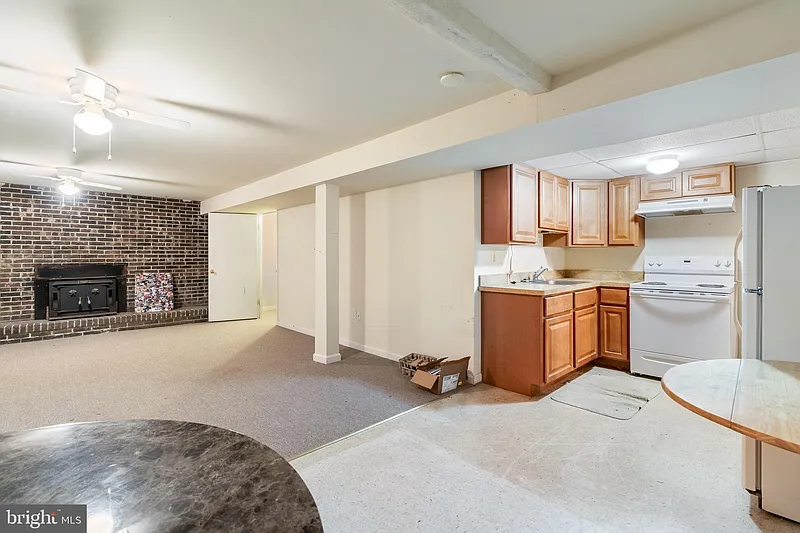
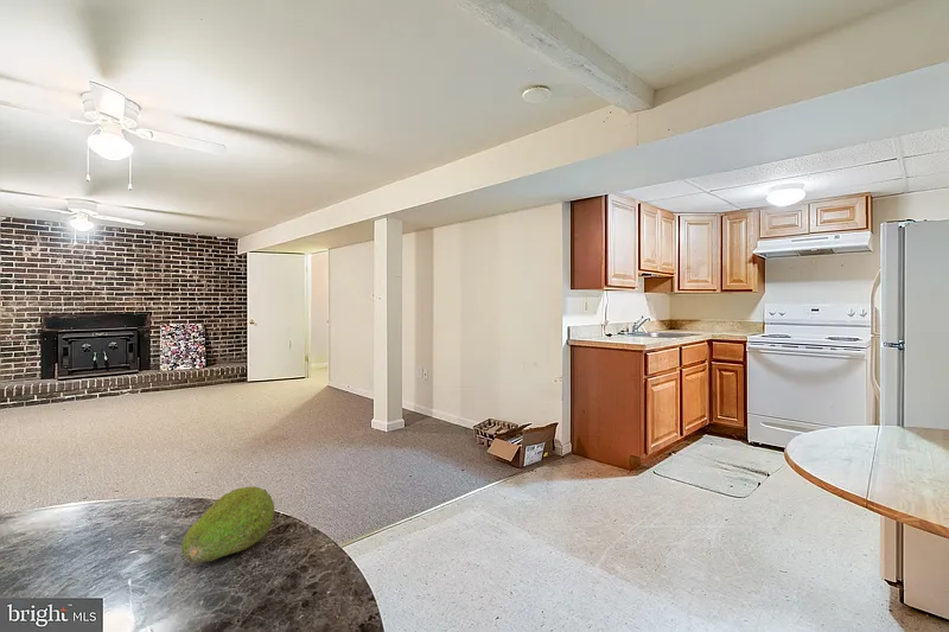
+ fruit [180,485,276,564]
